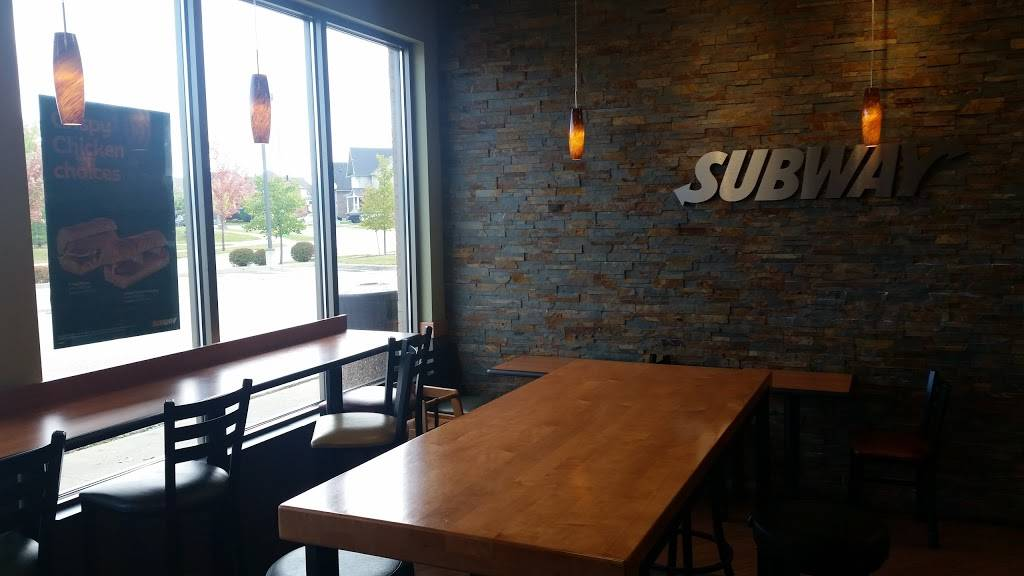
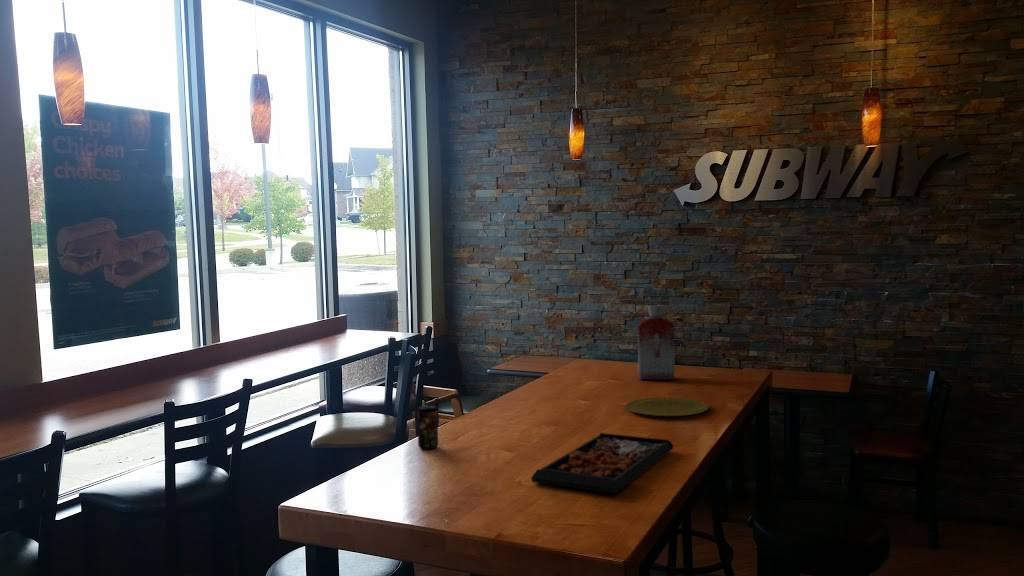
+ food tray [530,432,674,494]
+ beverage can [416,404,439,451]
+ plate [624,396,710,417]
+ bottle [637,304,676,381]
